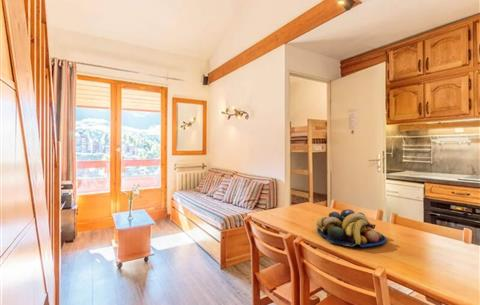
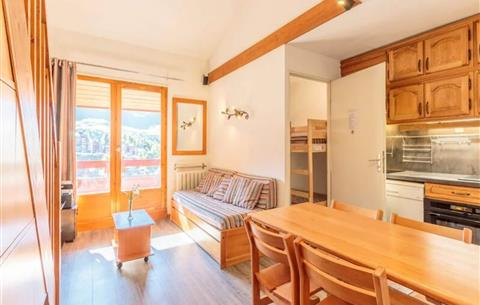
- fruit bowl [315,208,387,248]
